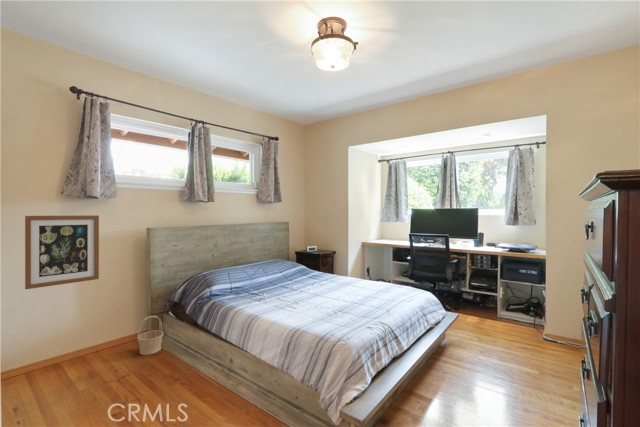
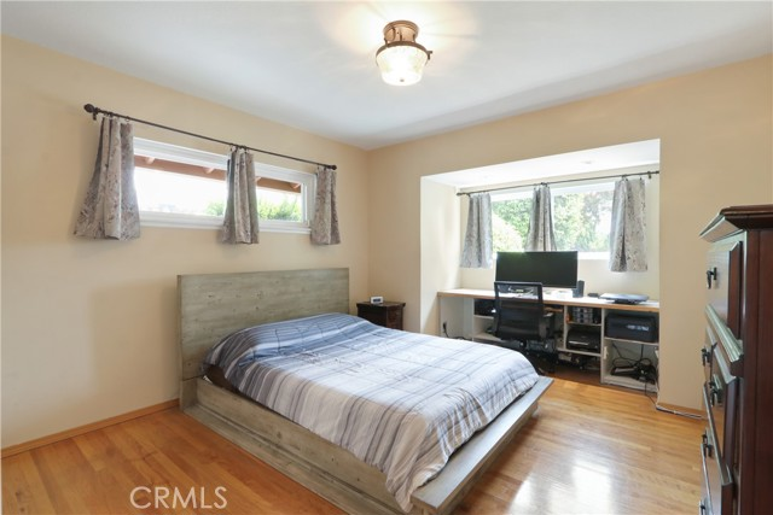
- basket [136,315,165,356]
- wall art [24,214,100,290]
